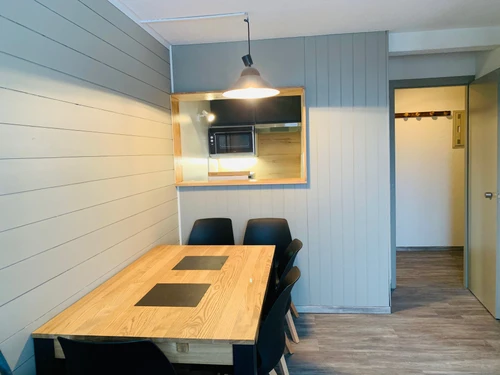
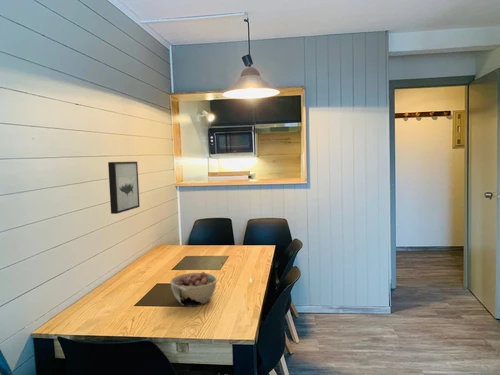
+ wall art [107,161,141,215]
+ bowl [169,271,218,308]
